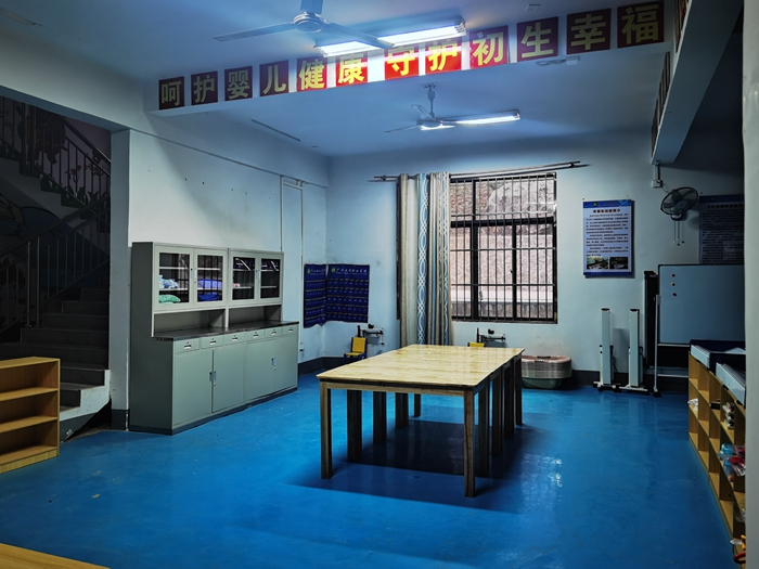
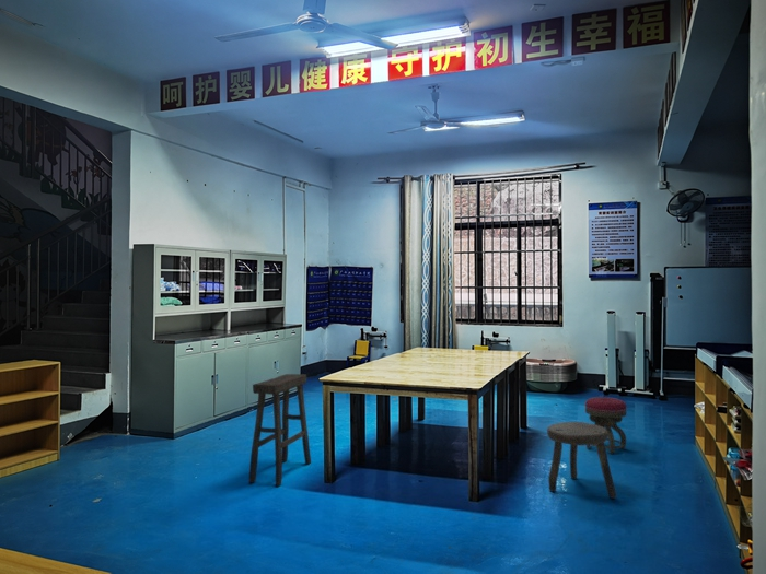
+ stool [546,421,617,500]
+ stool [247,373,312,488]
+ stool [584,396,628,455]
